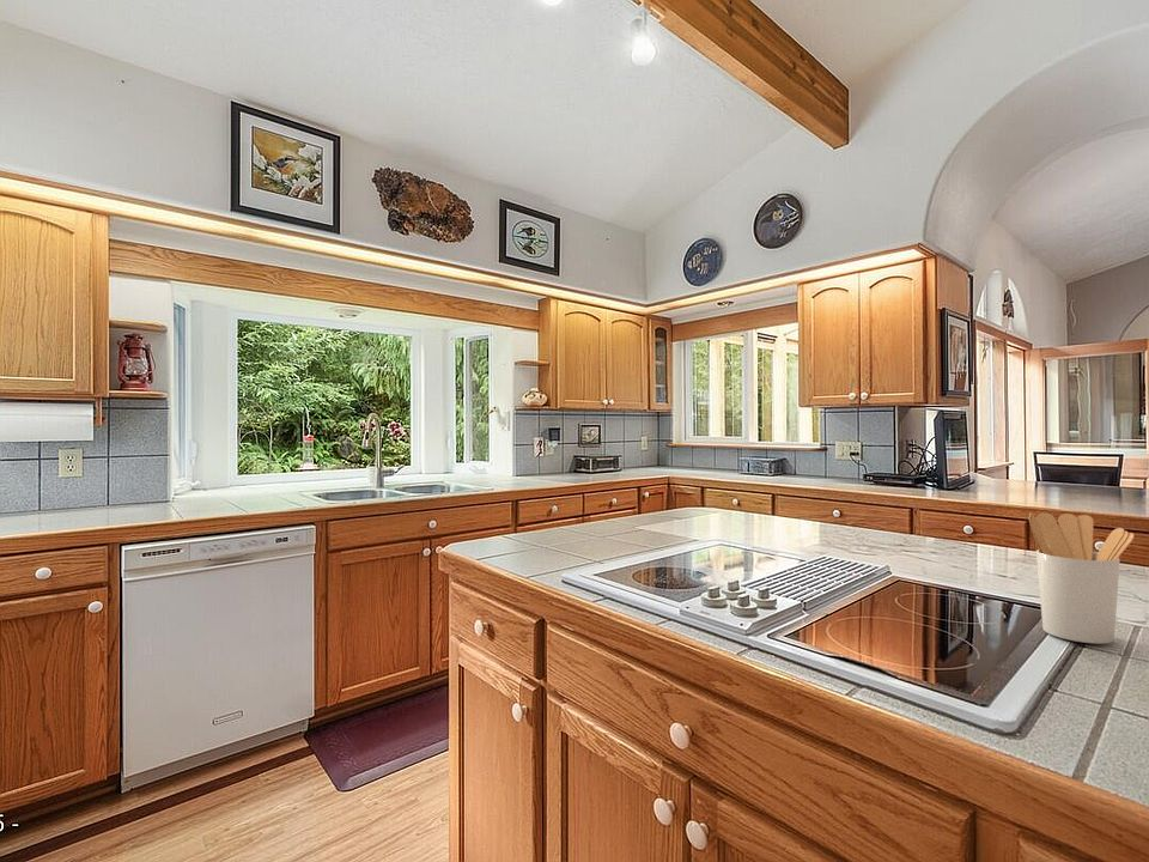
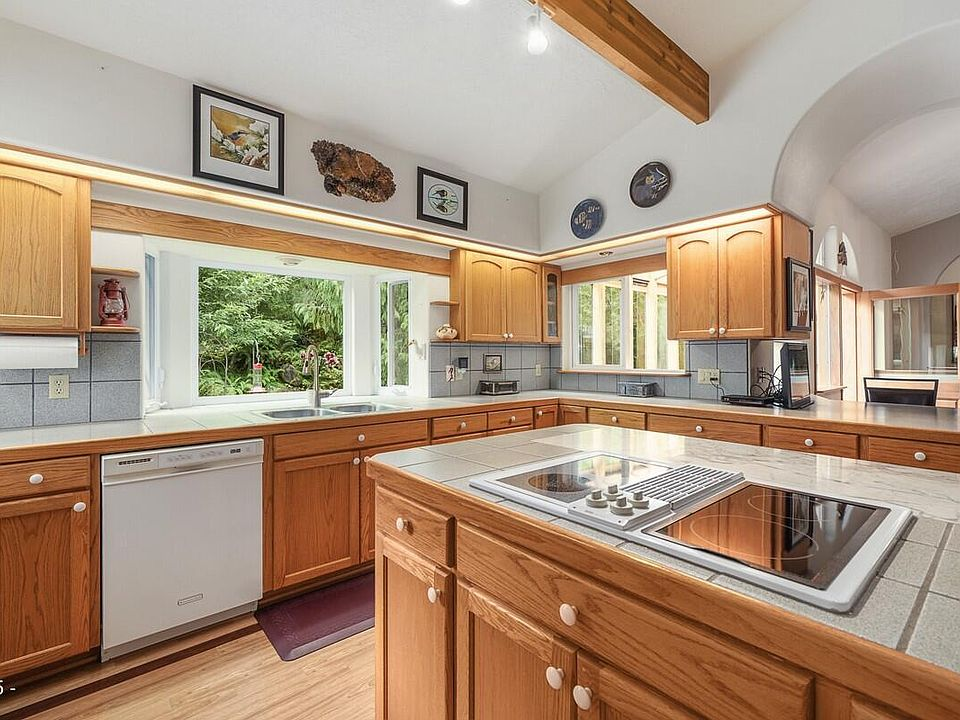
- utensil holder [1028,511,1136,645]
